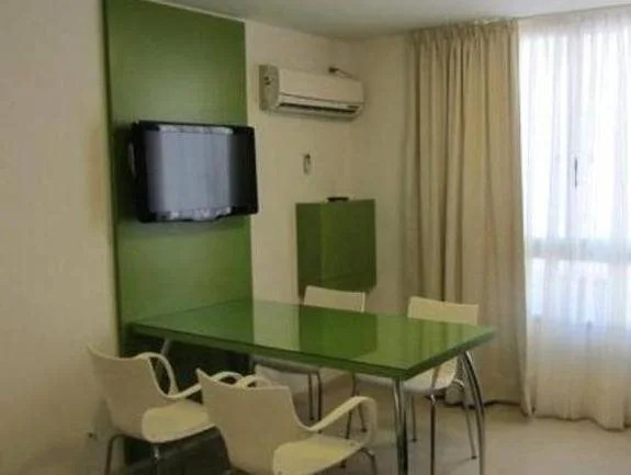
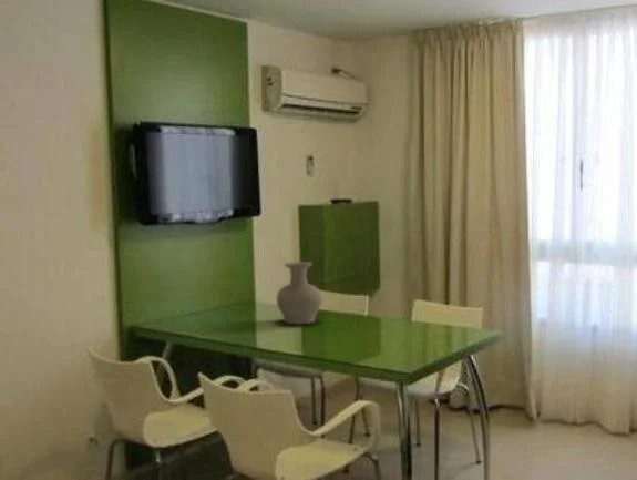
+ vase [275,261,323,326]
